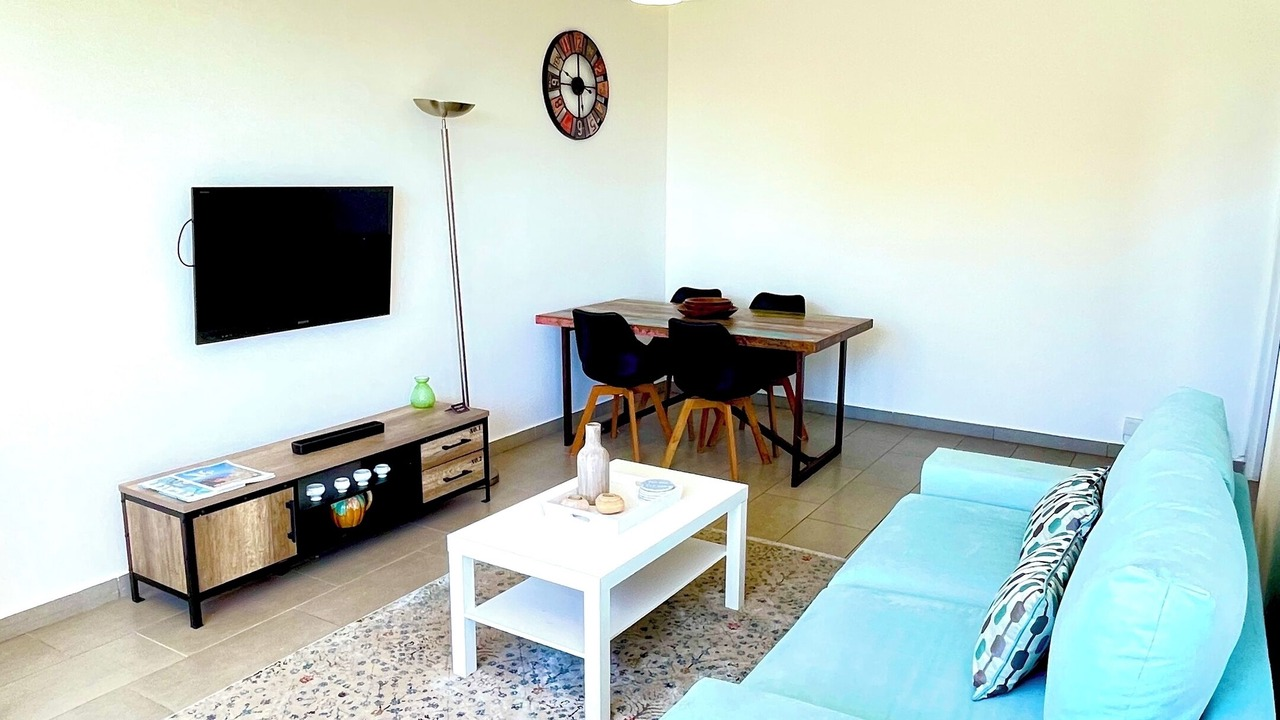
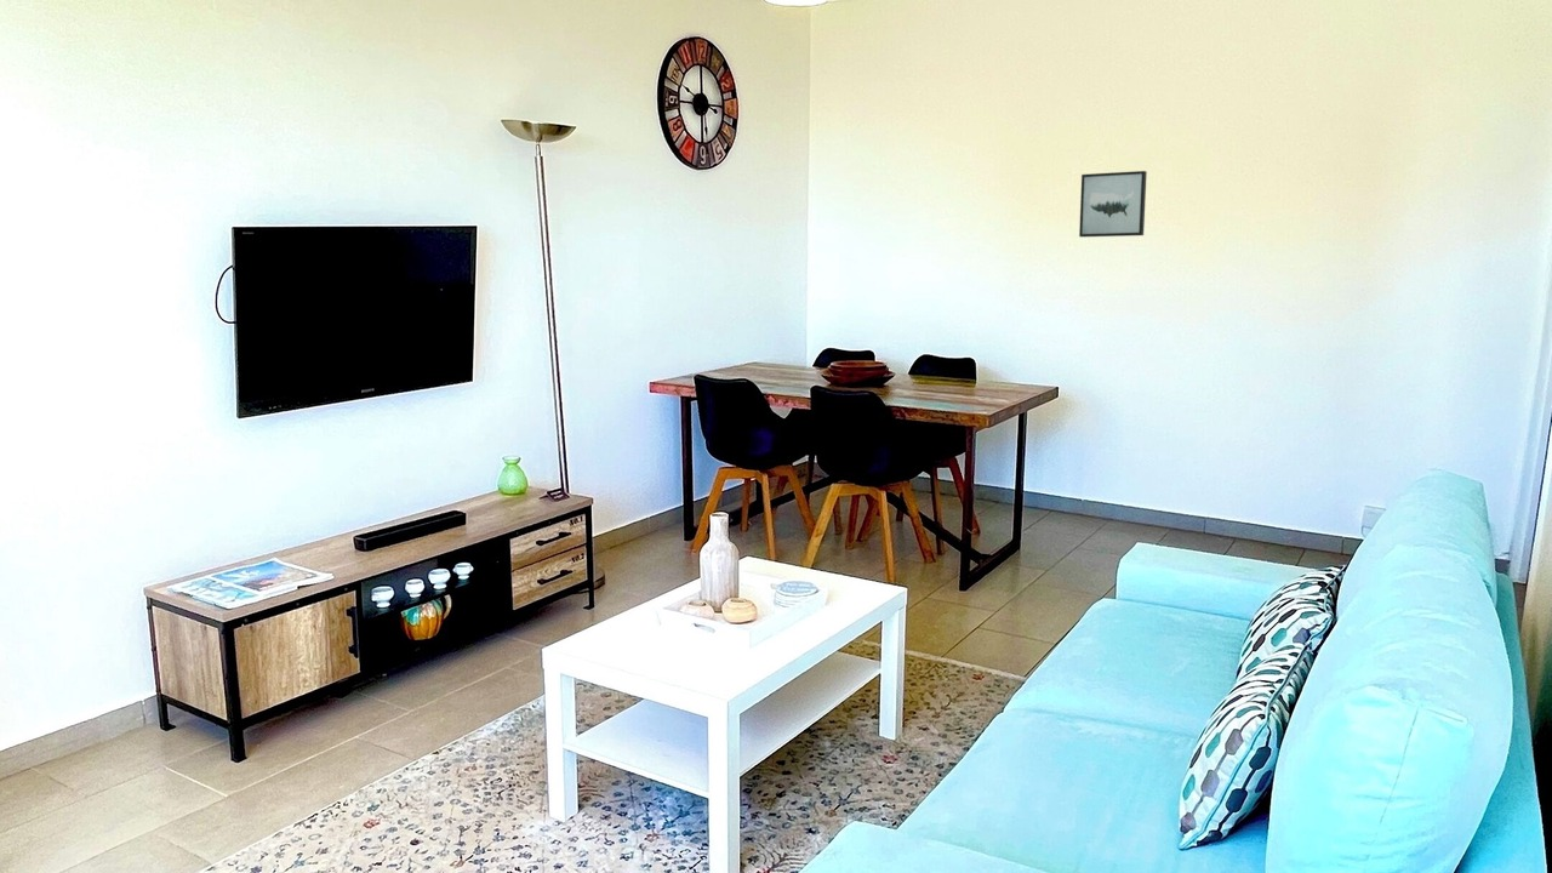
+ wall art [1078,170,1148,238]
